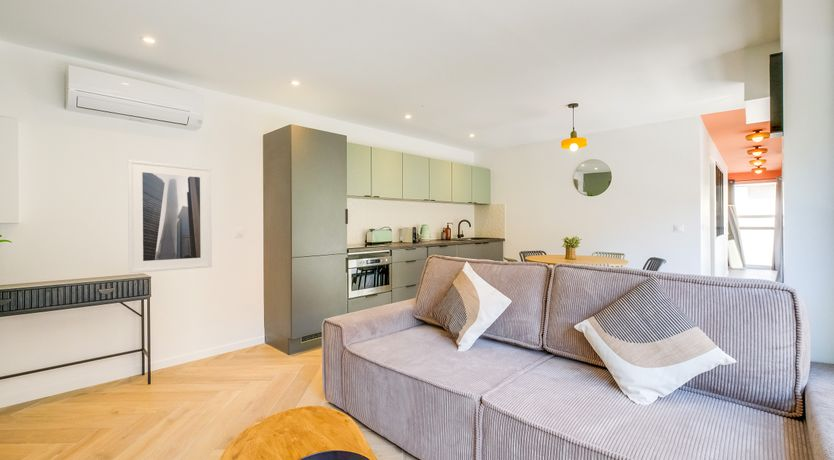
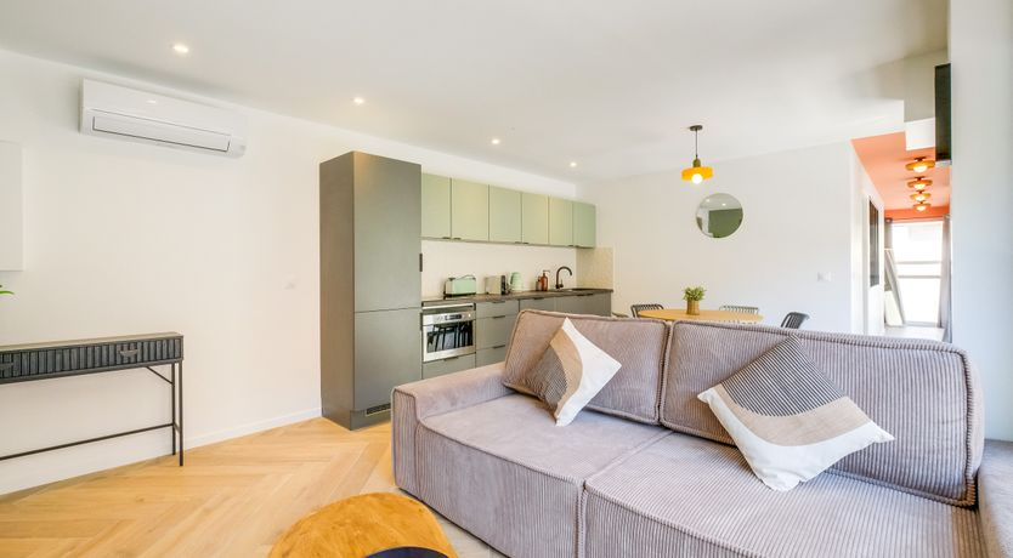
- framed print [127,159,213,274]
